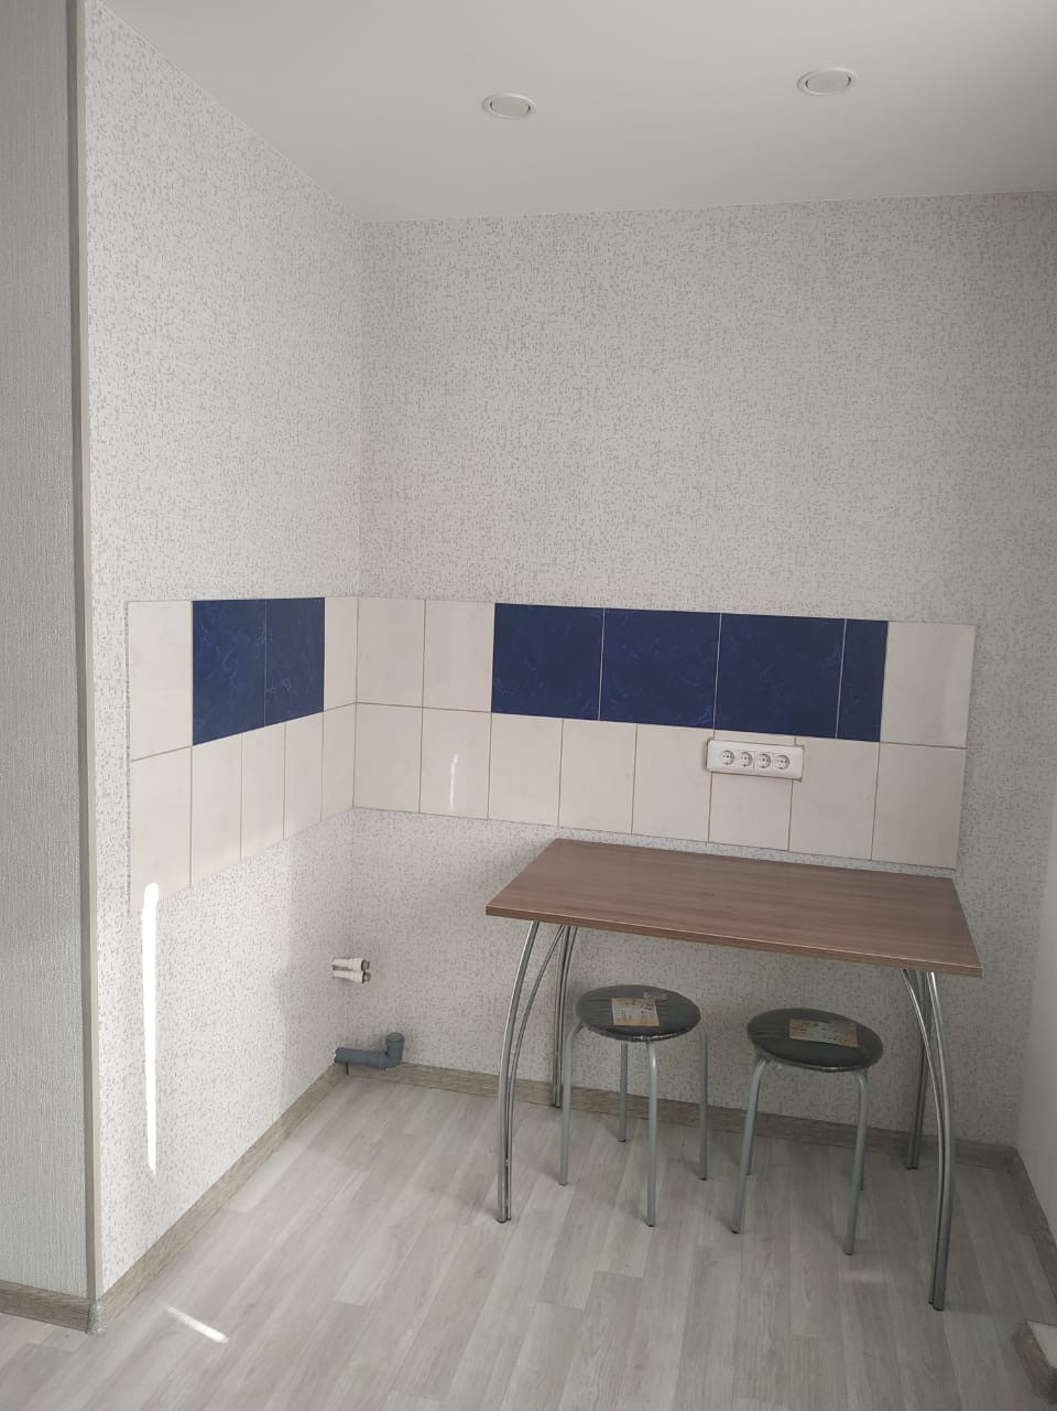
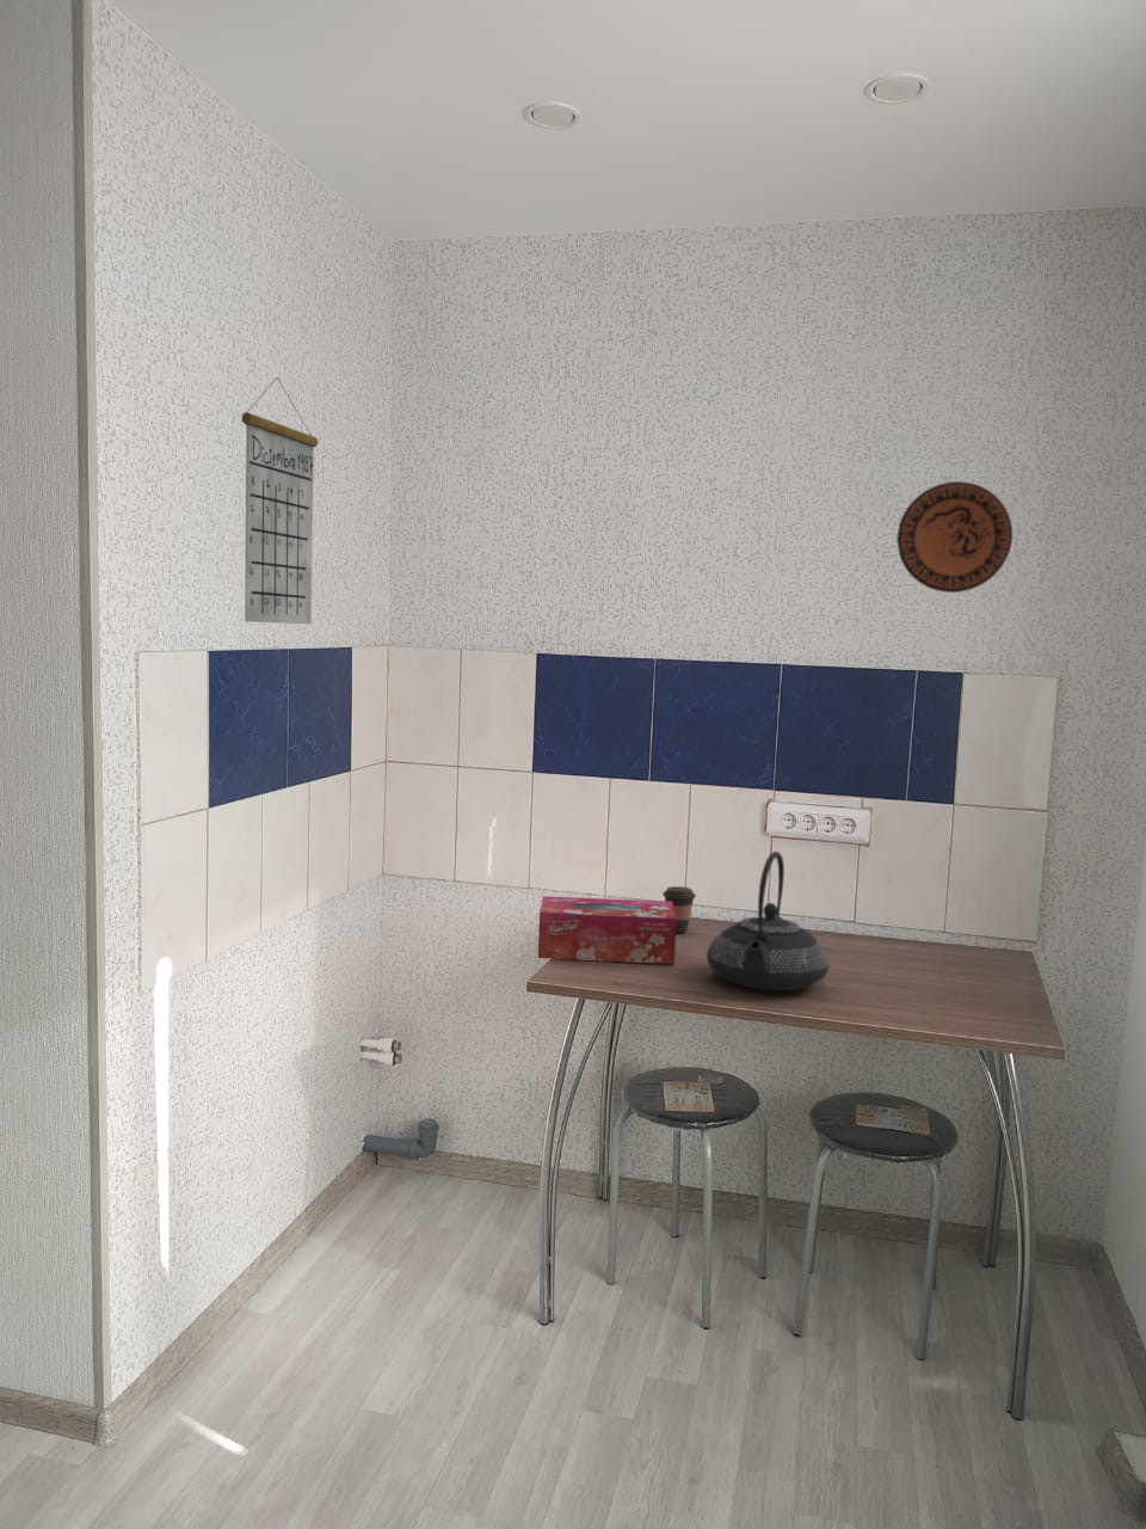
+ calendar [241,377,319,625]
+ tissue box [537,895,677,966]
+ decorative plate [896,480,1014,594]
+ coffee cup [661,885,697,934]
+ teapot [705,850,831,992]
